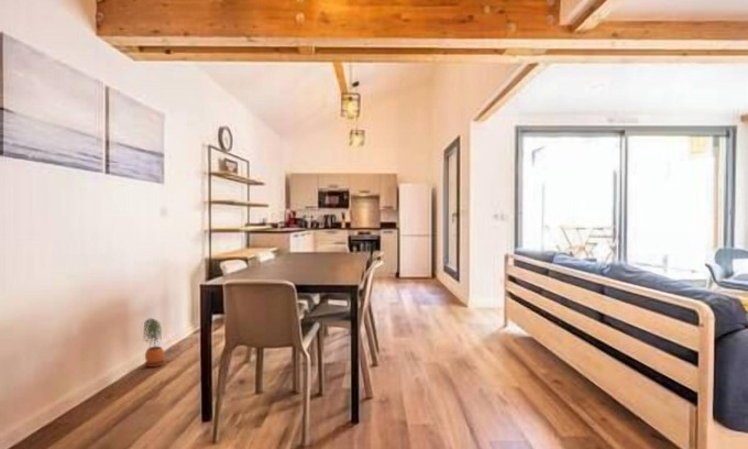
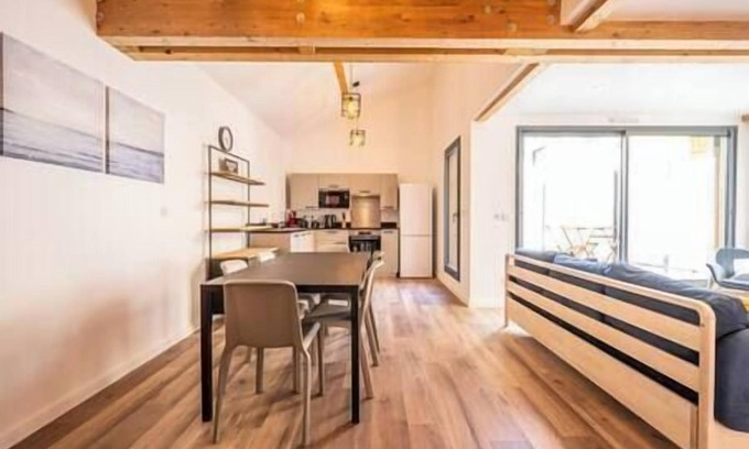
- potted plant [142,317,166,368]
